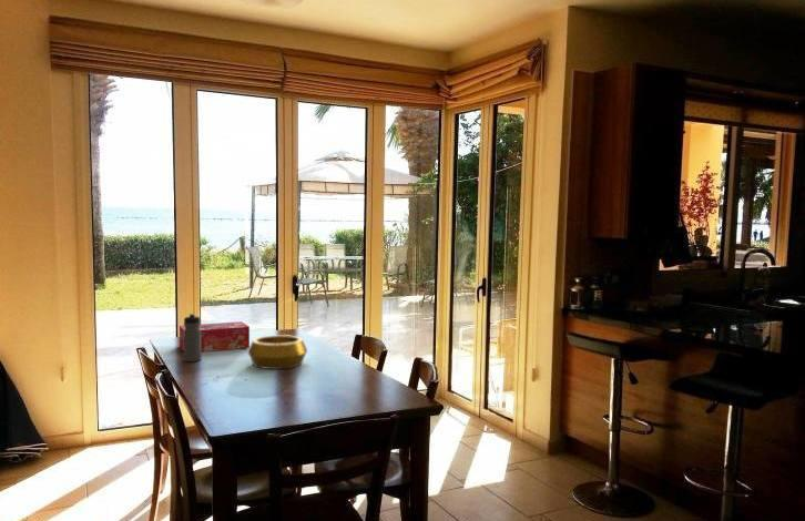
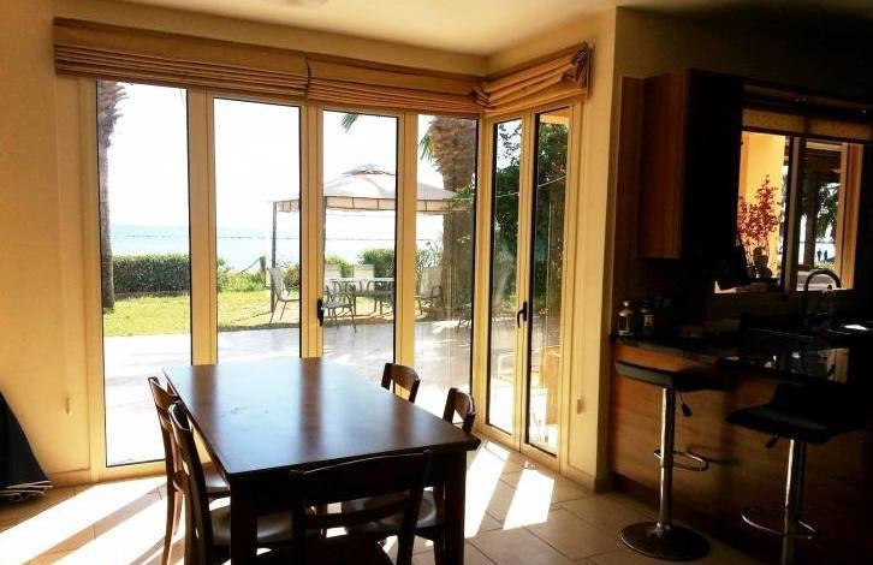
- water bottle [183,313,202,362]
- tissue box [179,320,251,353]
- decorative bowl [246,334,308,370]
